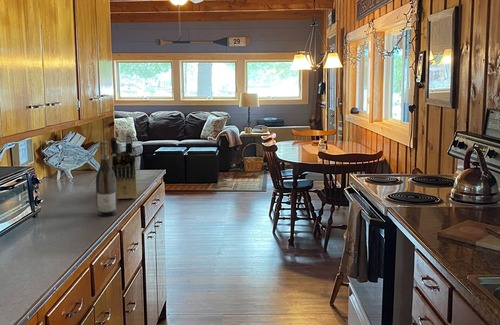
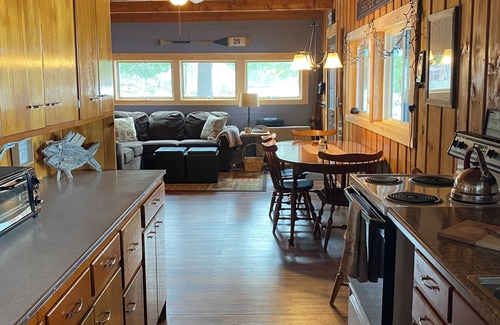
- knife block [110,132,138,200]
- wine bottle [95,140,118,217]
